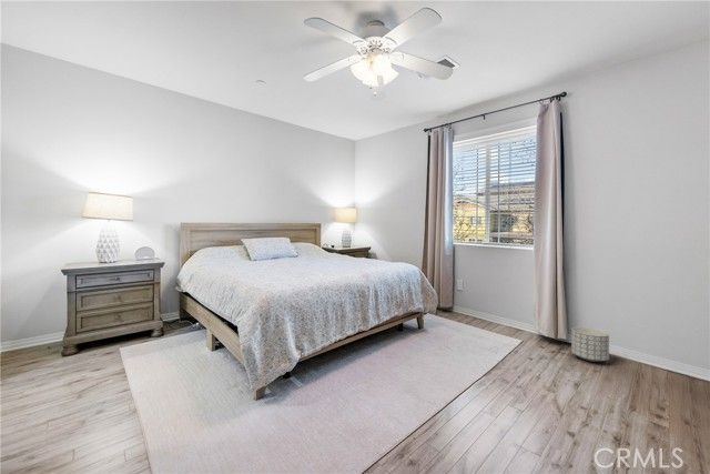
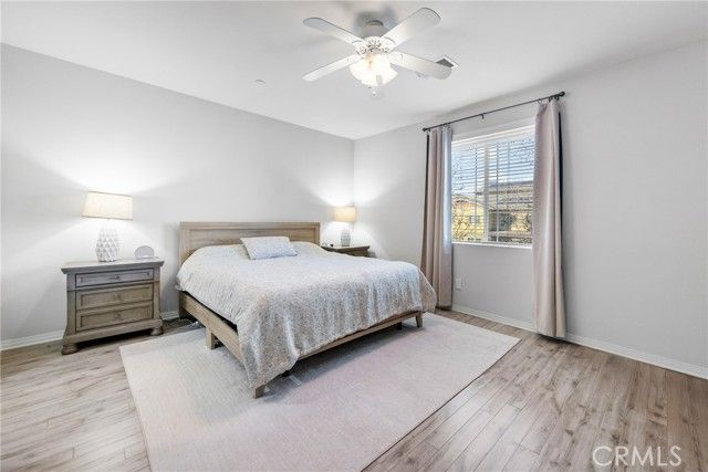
- planter [570,326,610,363]
